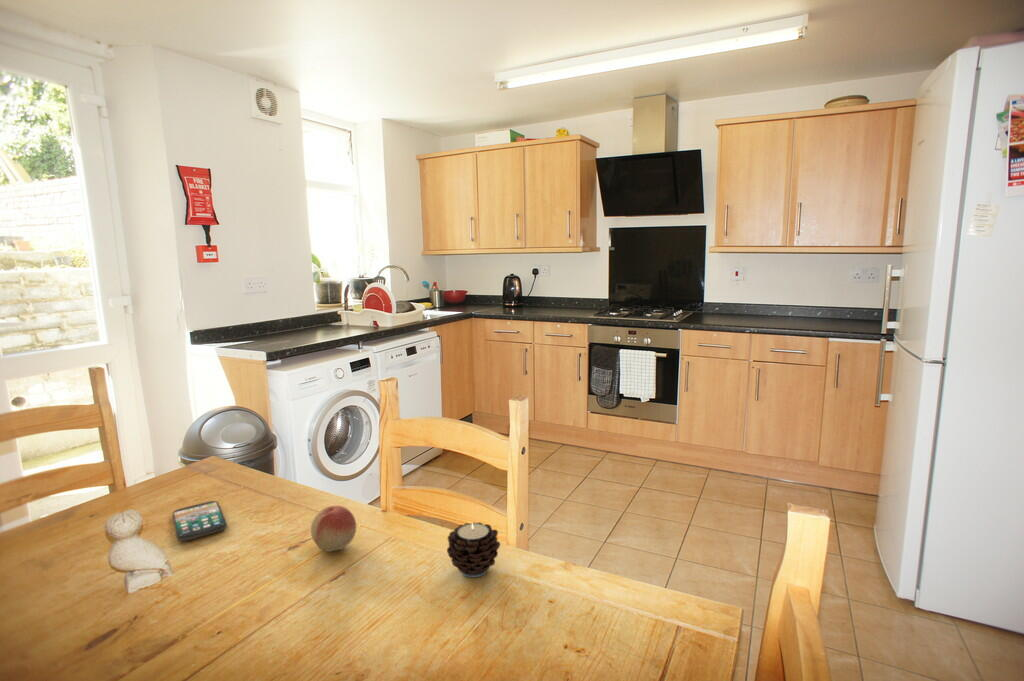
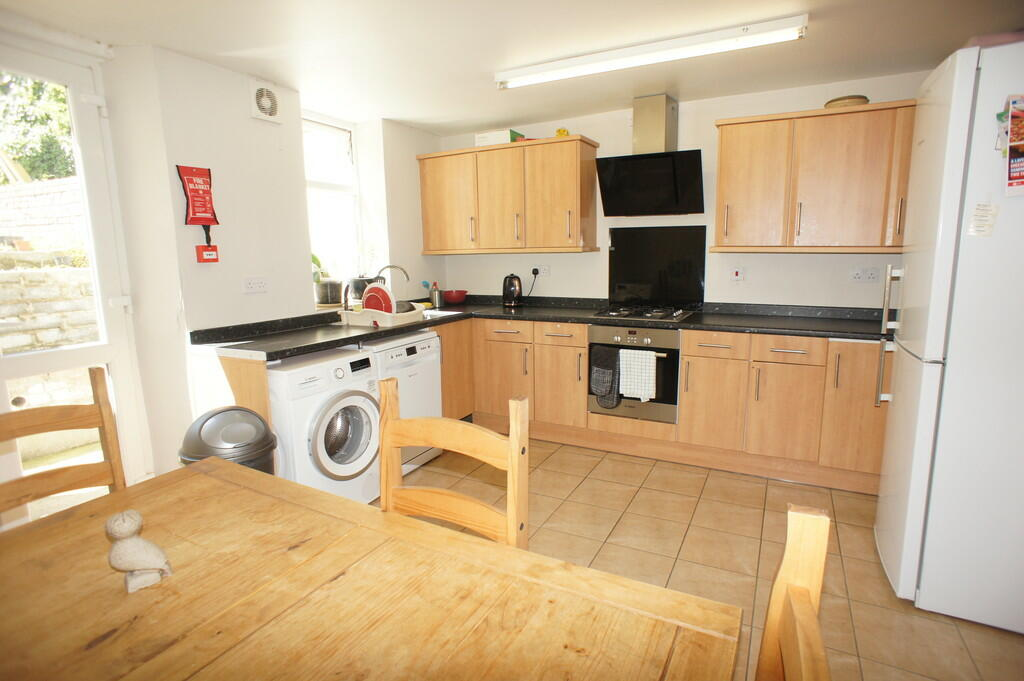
- fruit [310,504,357,553]
- smartphone [172,500,228,542]
- candle [446,522,501,579]
